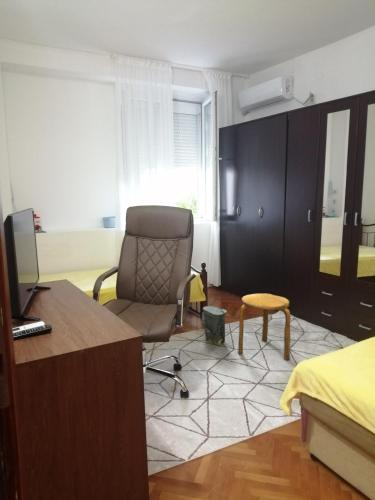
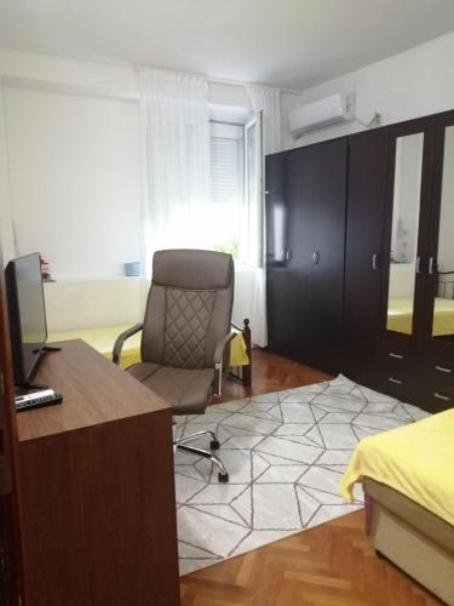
- stool [237,293,291,361]
- bag [201,305,228,346]
